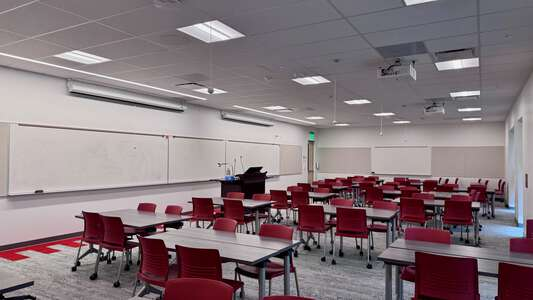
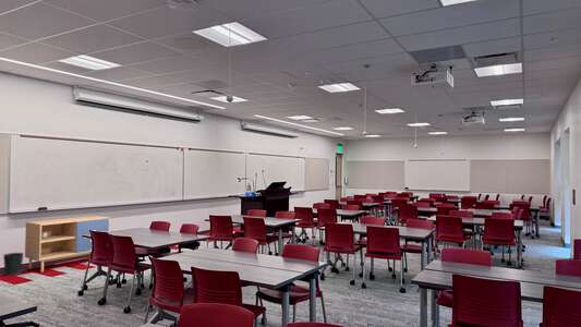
+ wastebasket [2,252,25,277]
+ storage cabinet [24,215,111,274]
